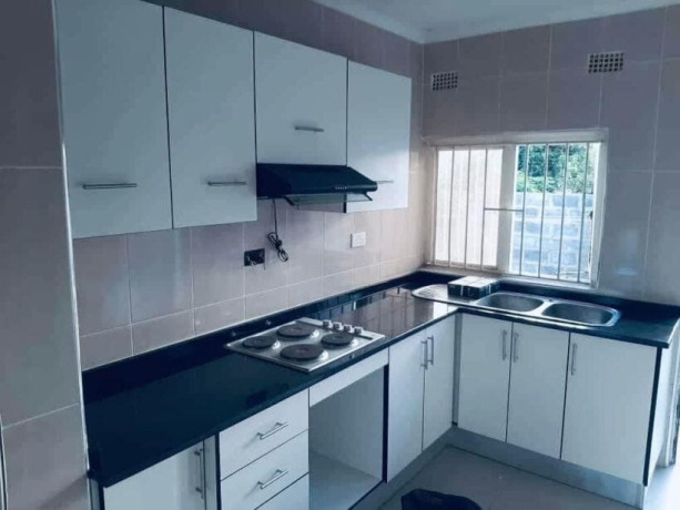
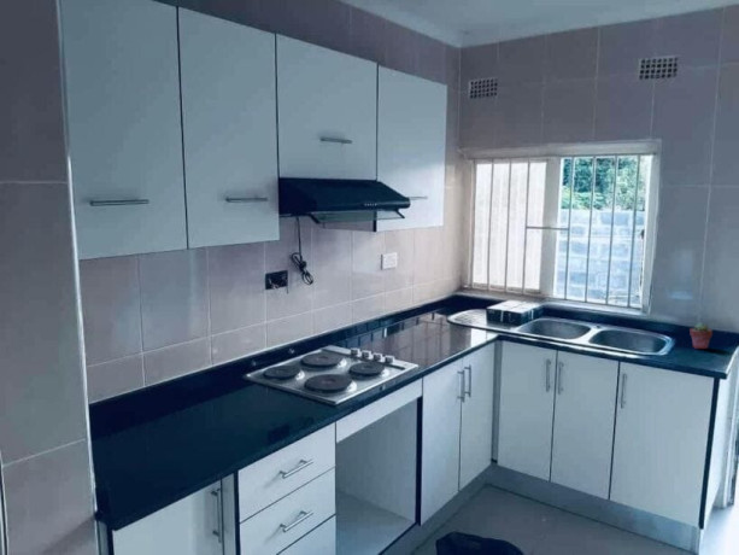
+ potted succulent [688,321,714,350]
